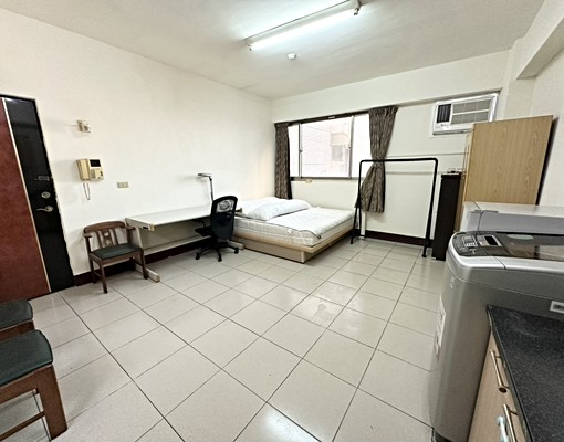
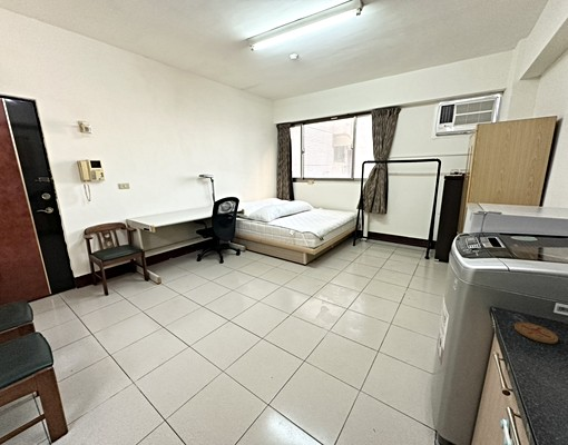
+ coaster [513,322,559,345]
